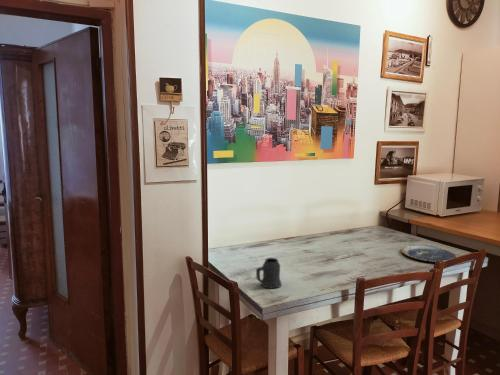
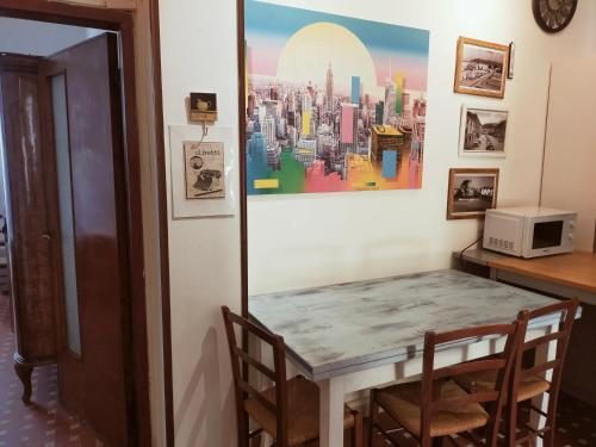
- mug [255,257,282,290]
- plate [401,244,458,263]
